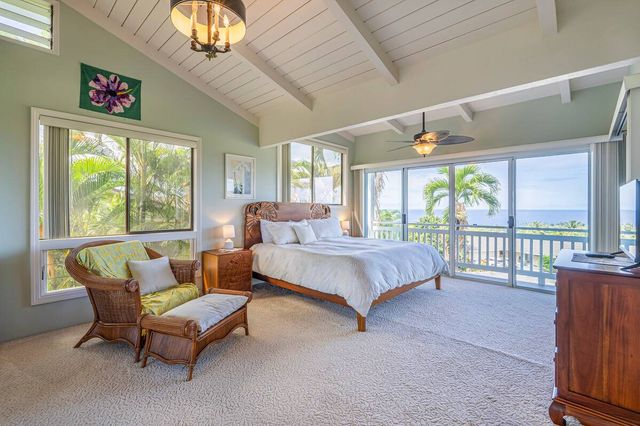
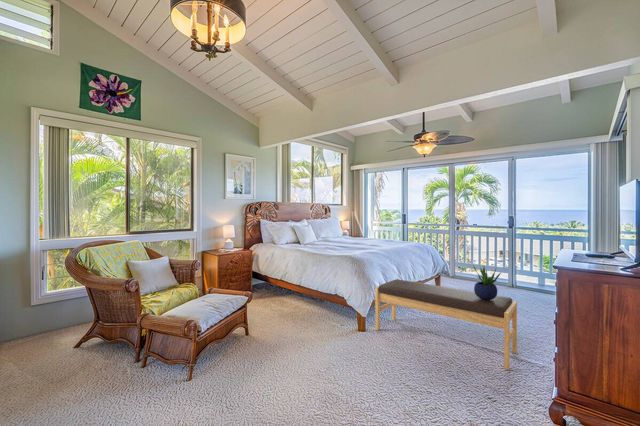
+ potted plant [472,265,502,300]
+ bench [374,278,518,371]
